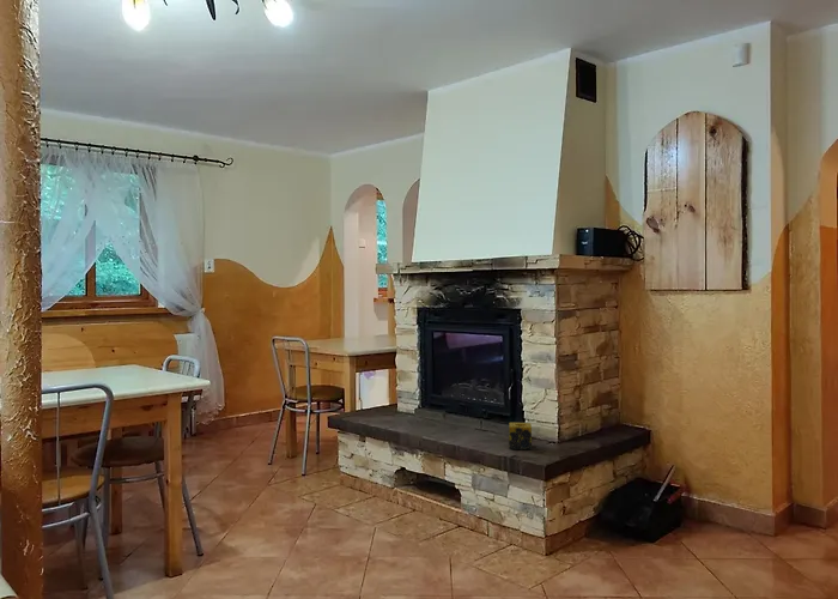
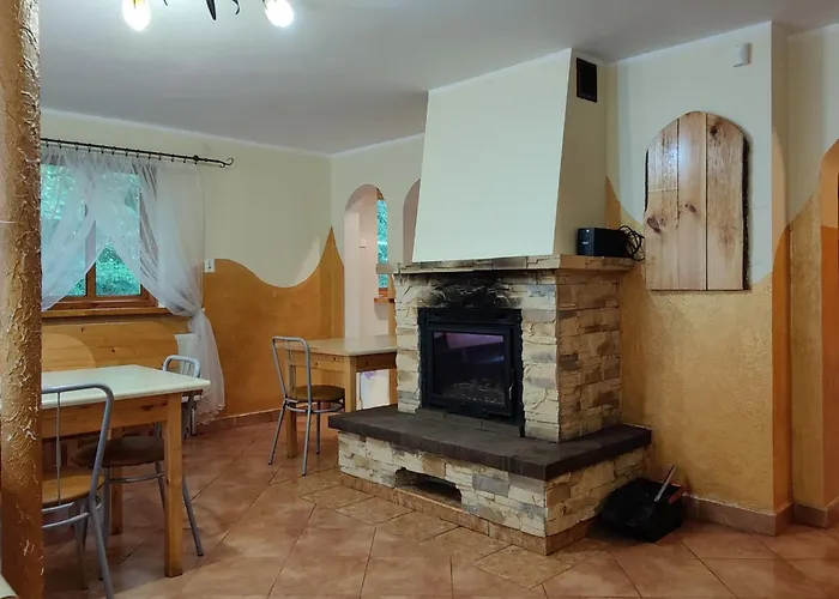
- candle [508,422,533,450]
